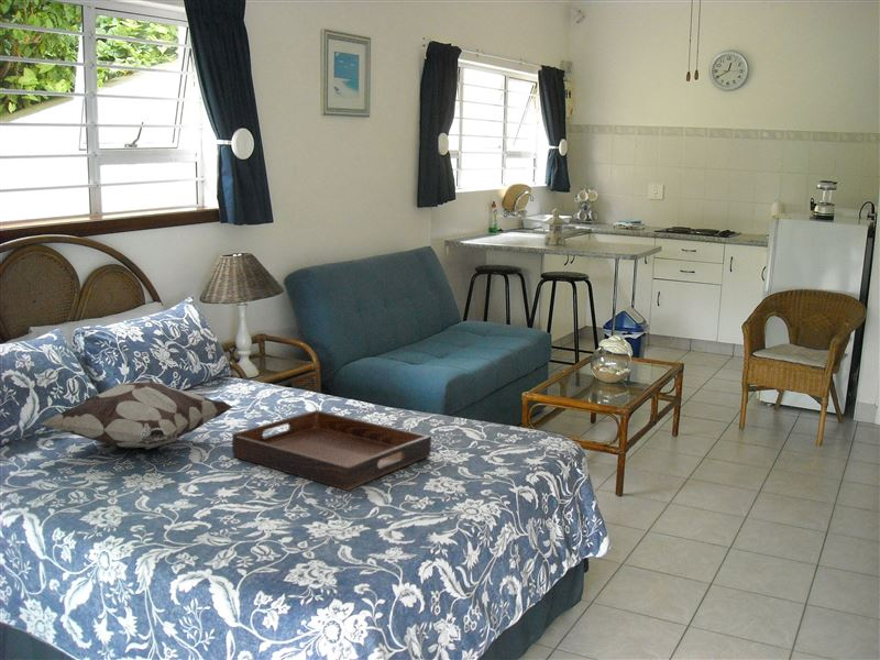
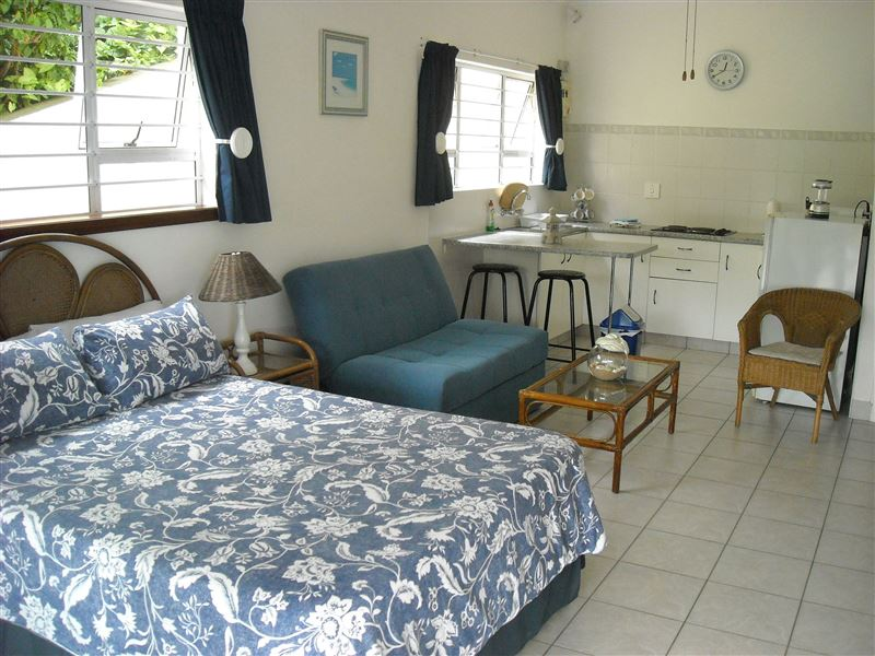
- decorative pillow [37,378,234,451]
- serving tray [231,409,432,492]
